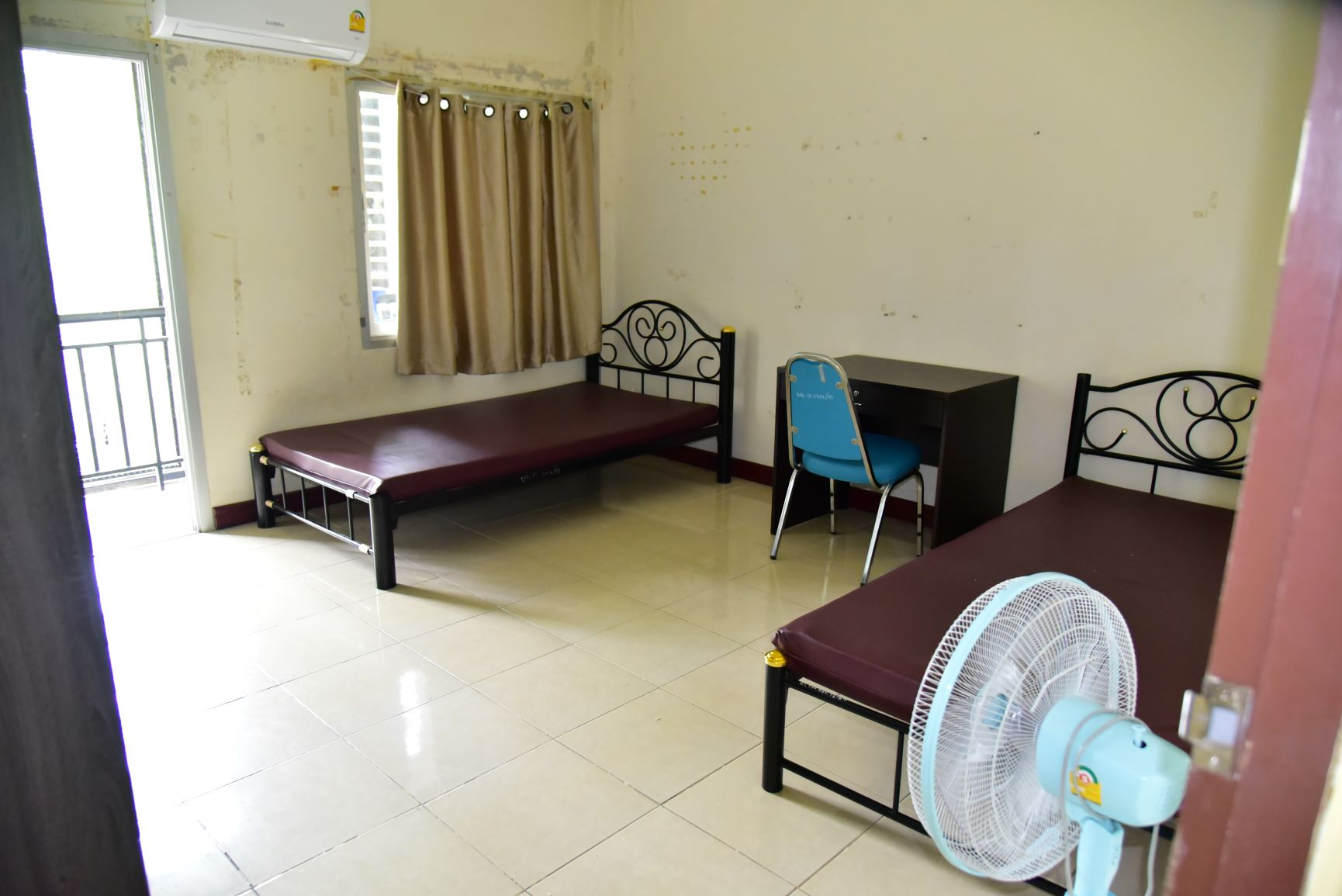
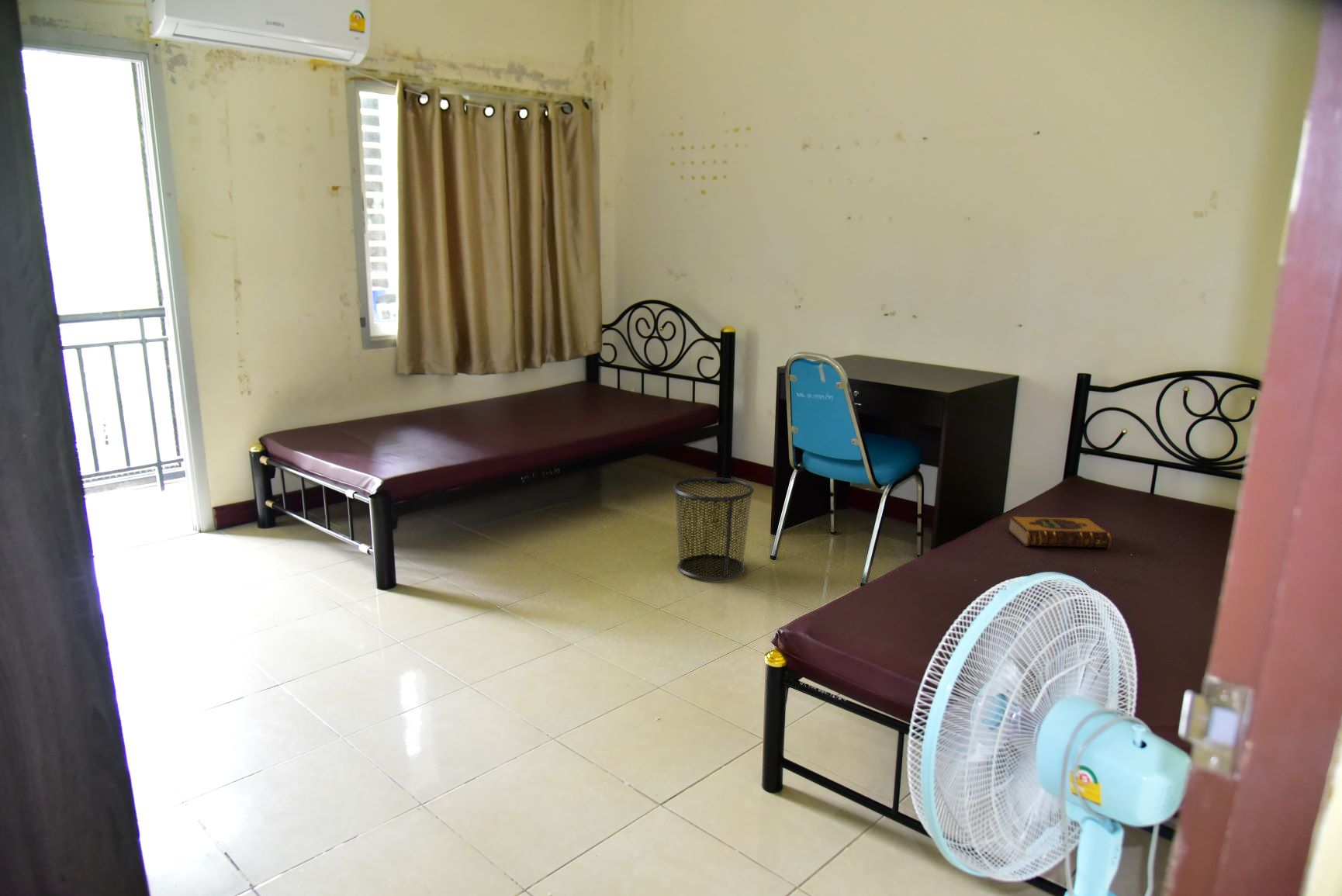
+ waste bin [673,476,755,581]
+ hardback book [1007,515,1112,549]
